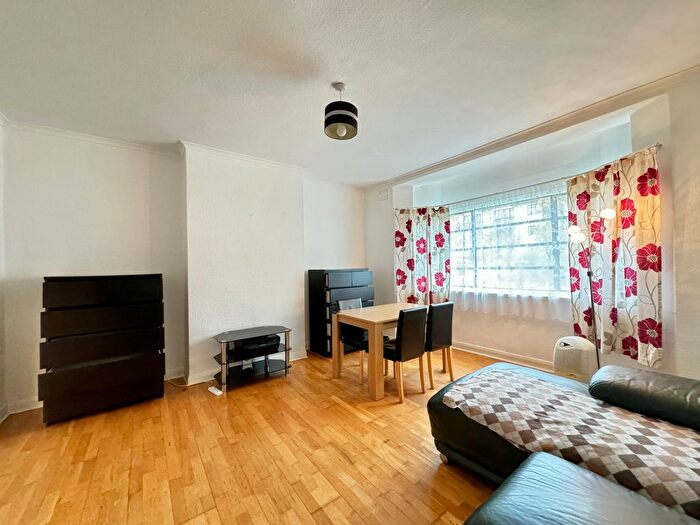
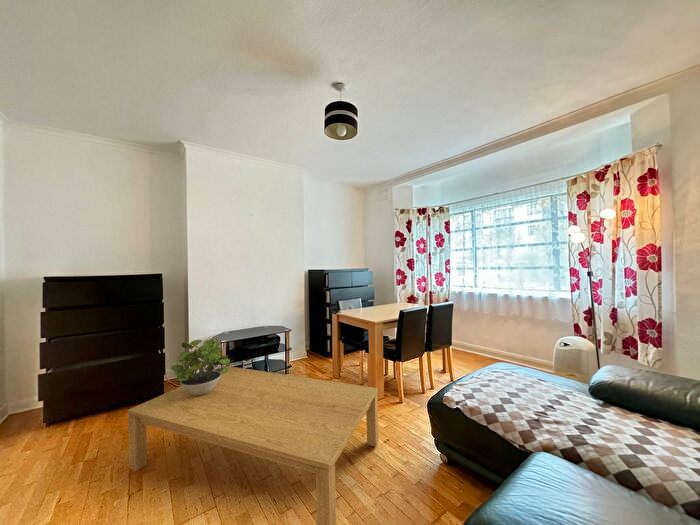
+ potted plant [170,337,233,396]
+ coffee table [127,365,380,525]
